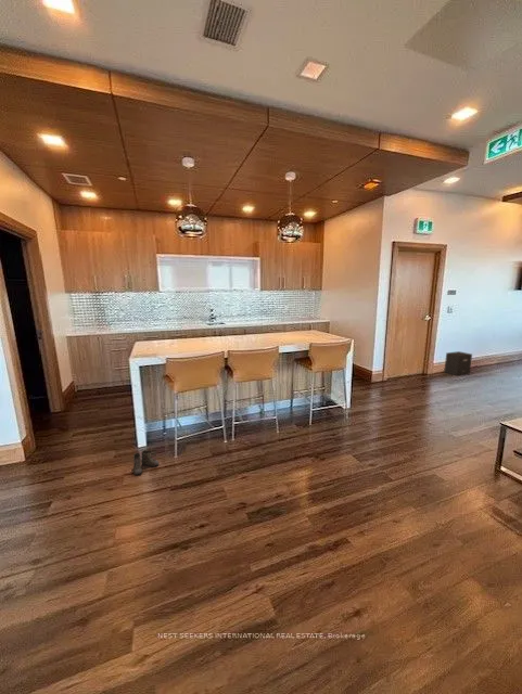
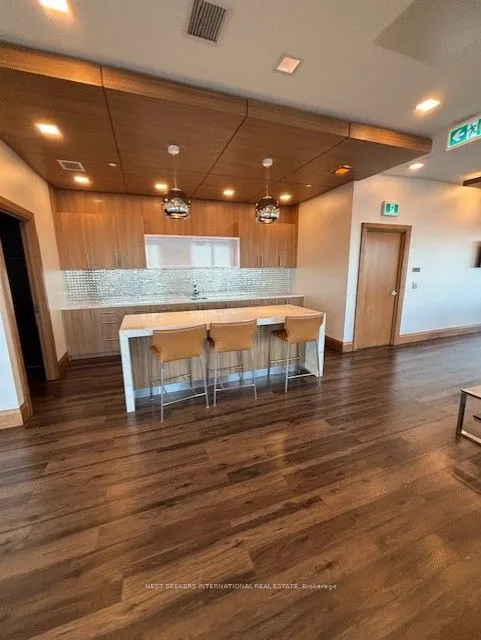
- speaker [443,350,473,376]
- boots [132,449,160,476]
